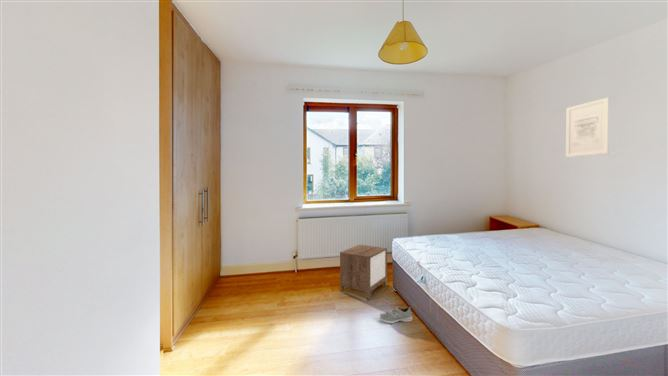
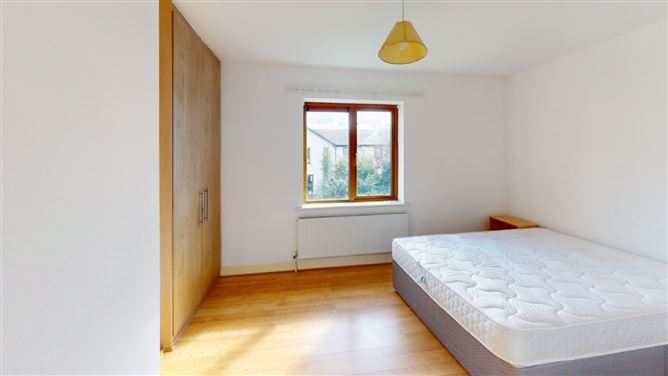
- sneaker [378,306,413,325]
- wall art [565,97,610,158]
- nightstand [339,244,388,300]
